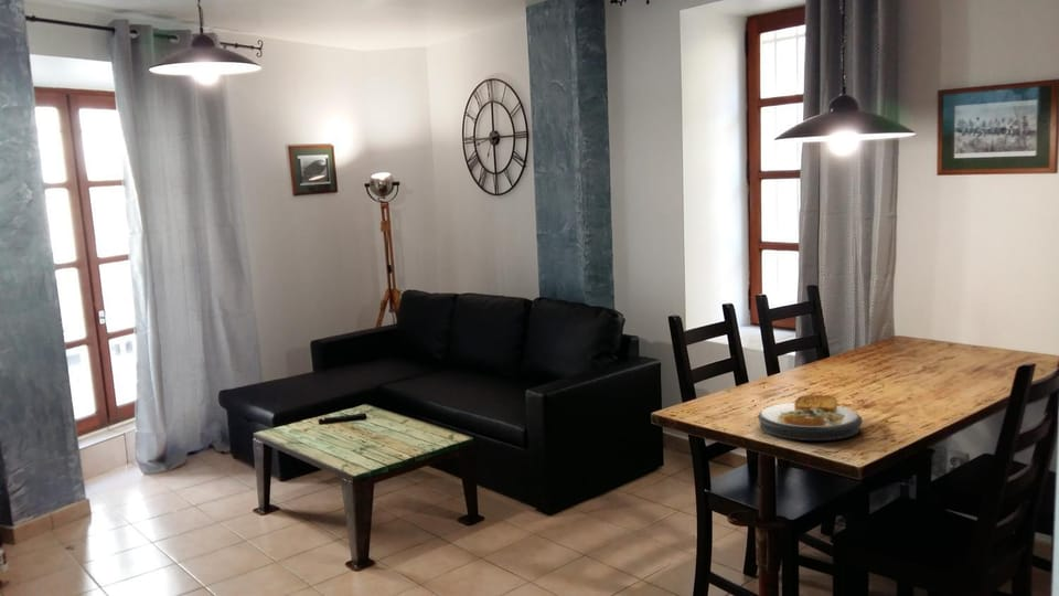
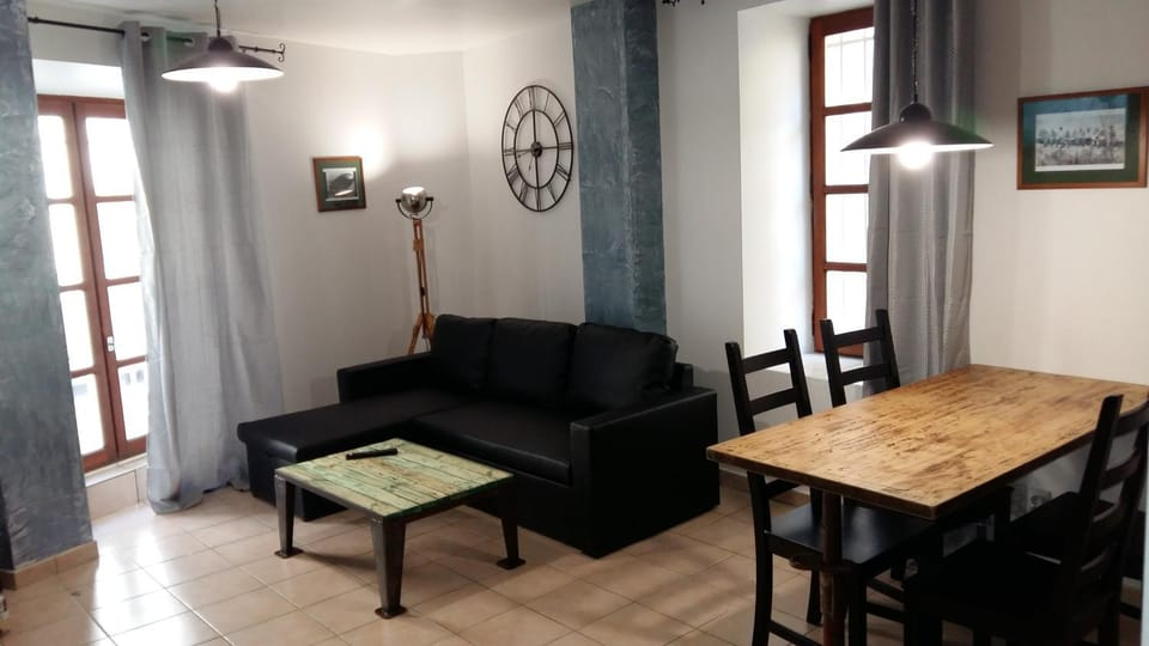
- plate [757,394,864,441]
